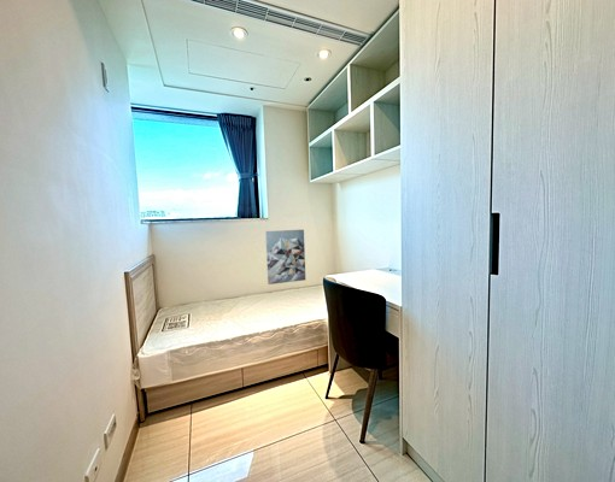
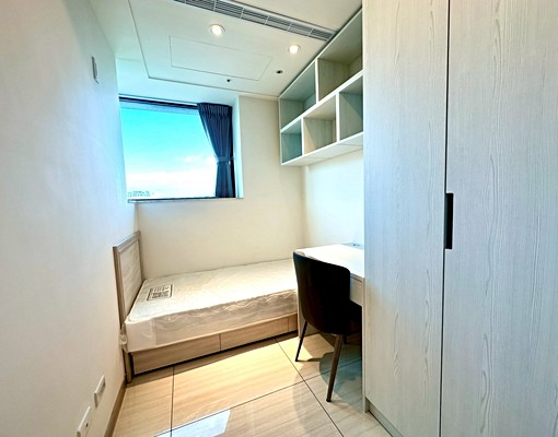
- wall art [264,229,306,286]
